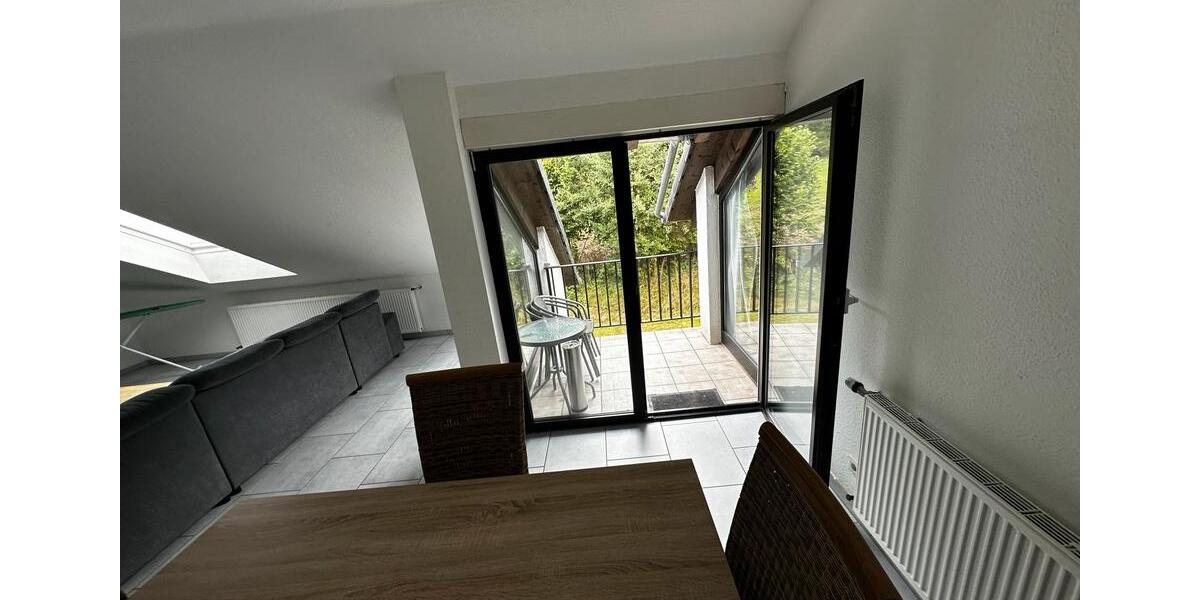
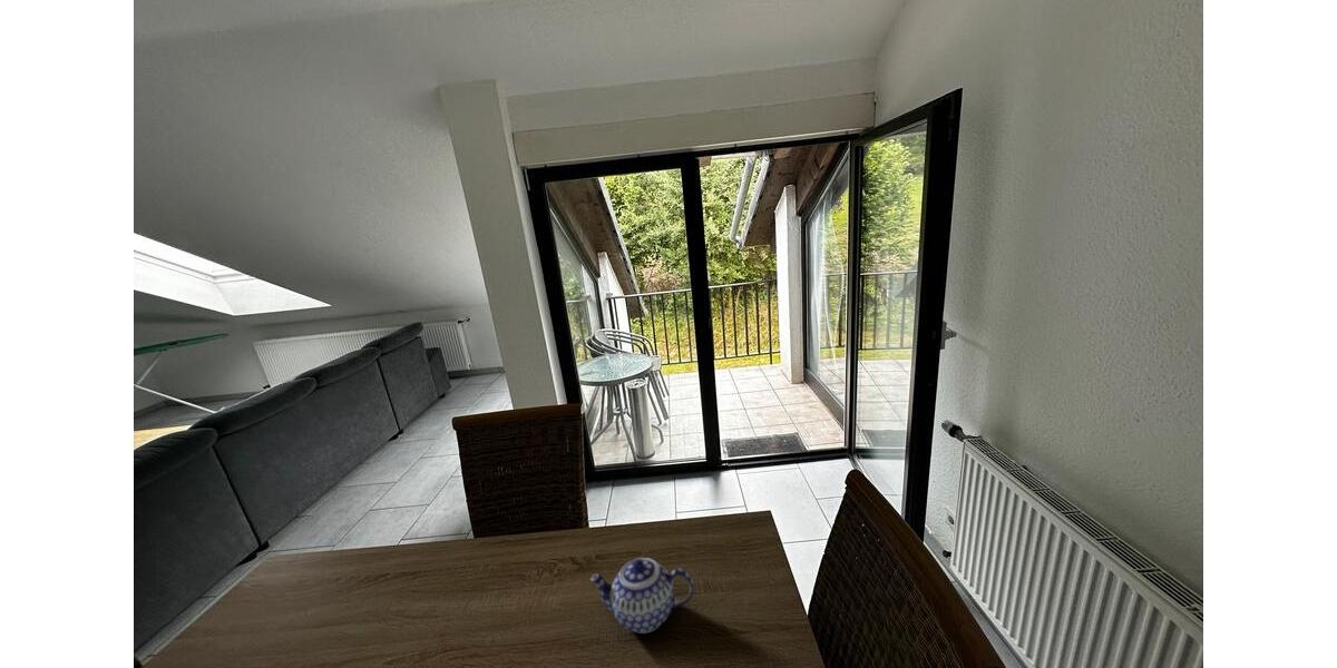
+ teapot [589,557,695,635]
